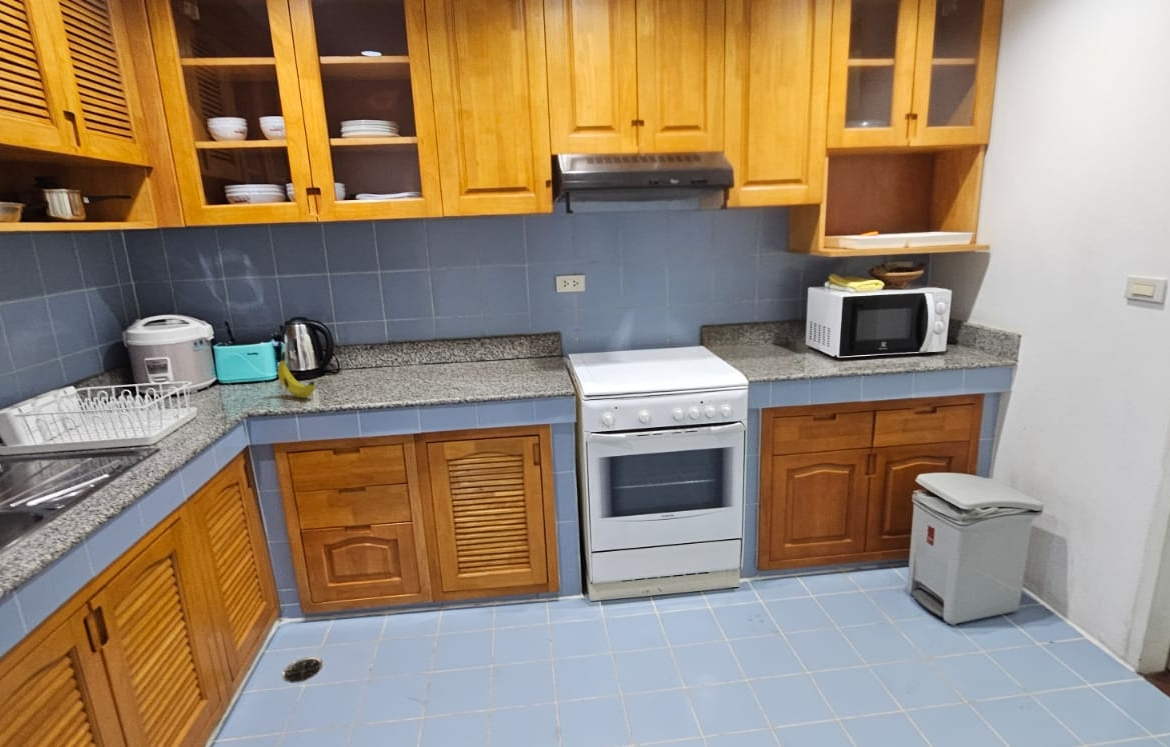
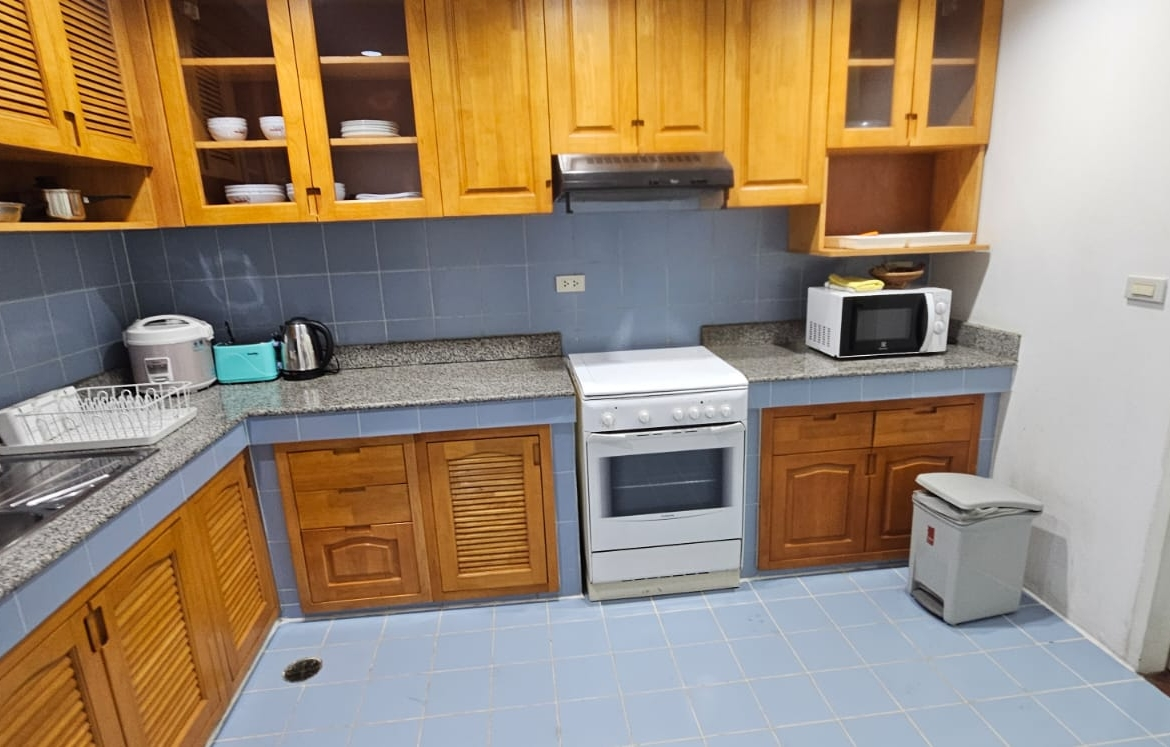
- banana [277,351,316,399]
